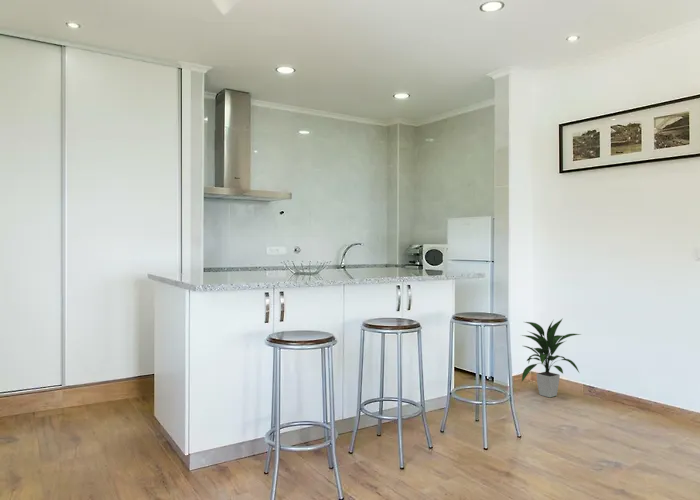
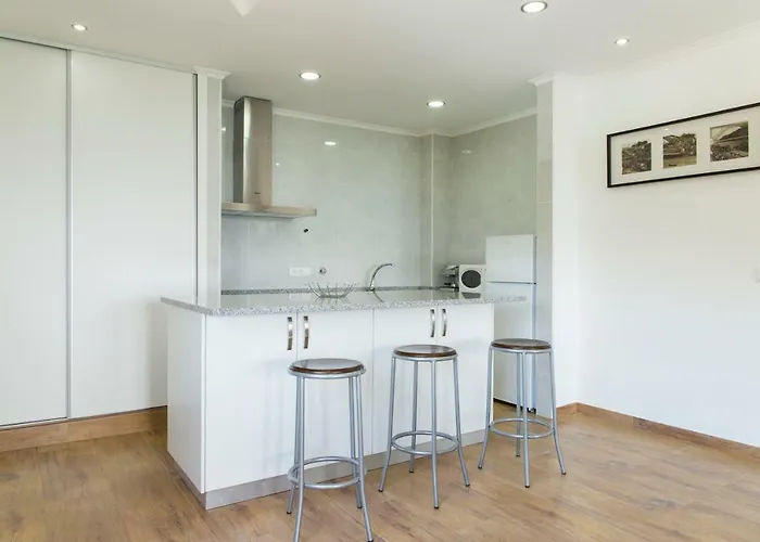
- indoor plant [521,317,582,398]
